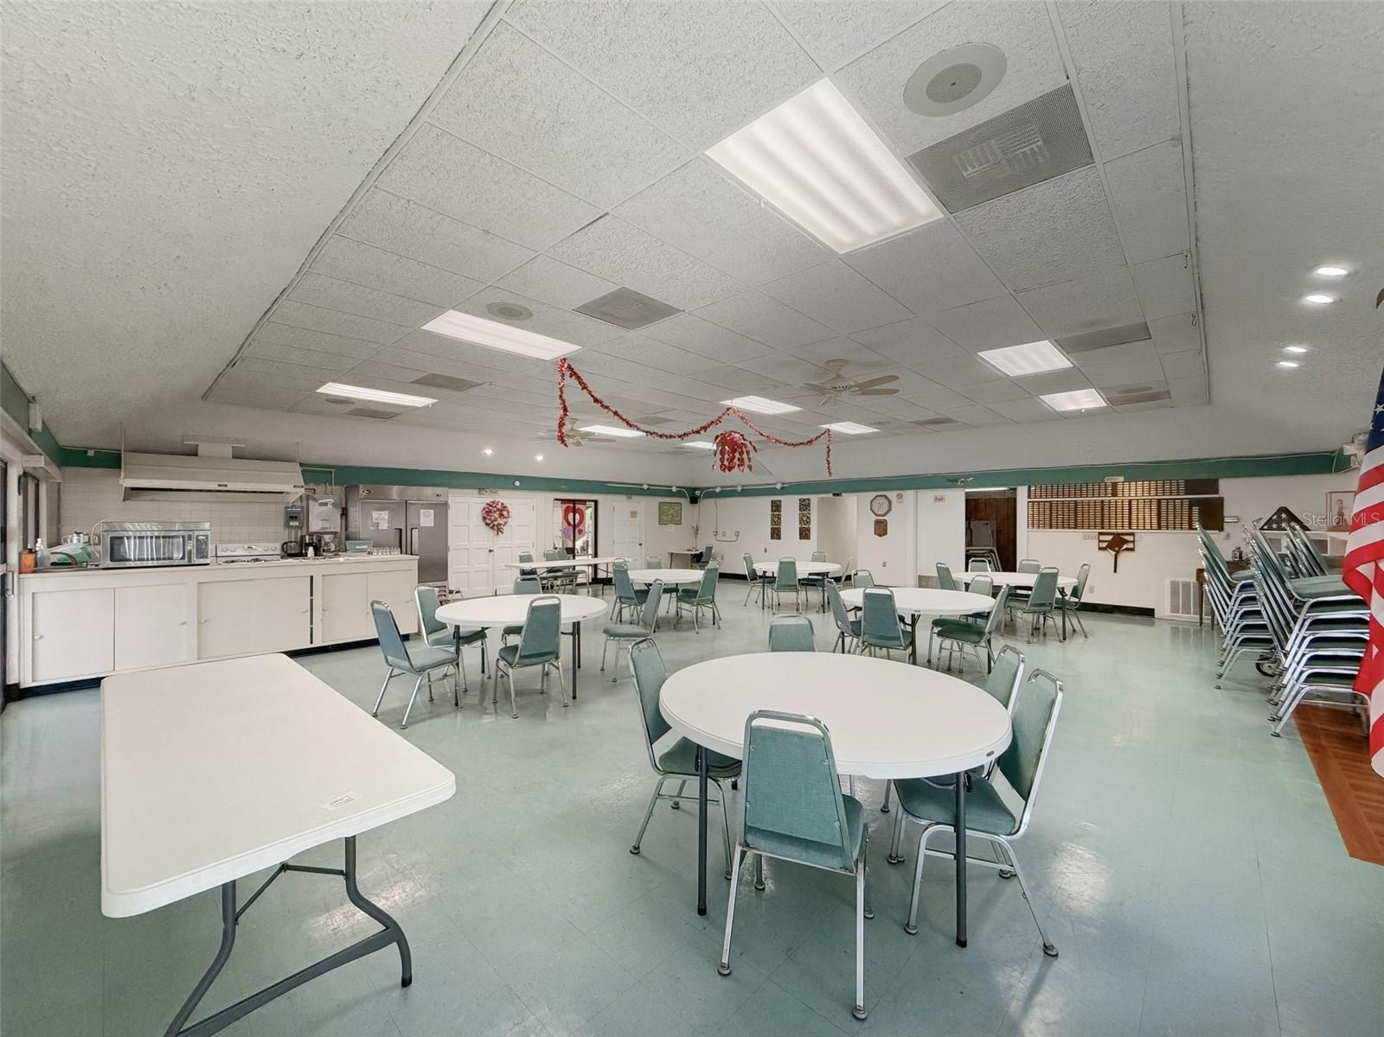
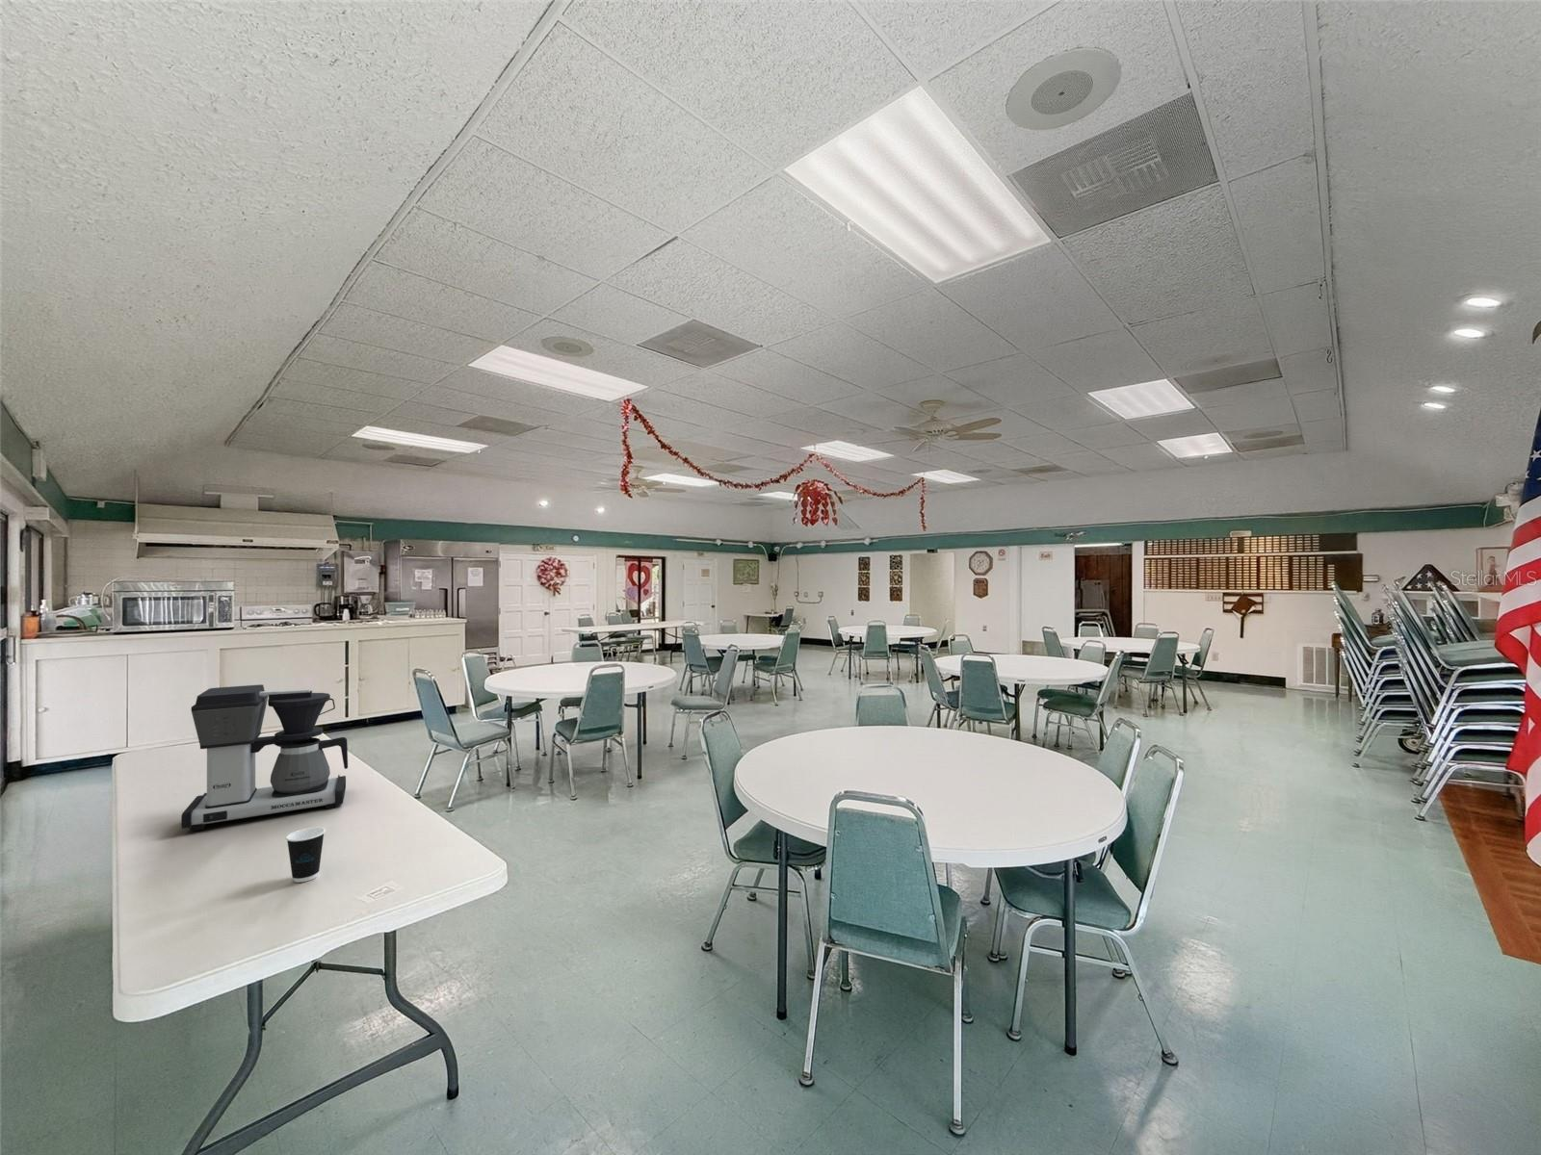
+ dixie cup [285,826,326,883]
+ coffee maker [180,683,348,831]
